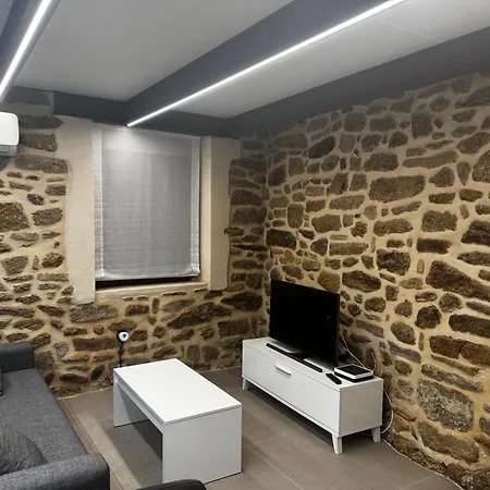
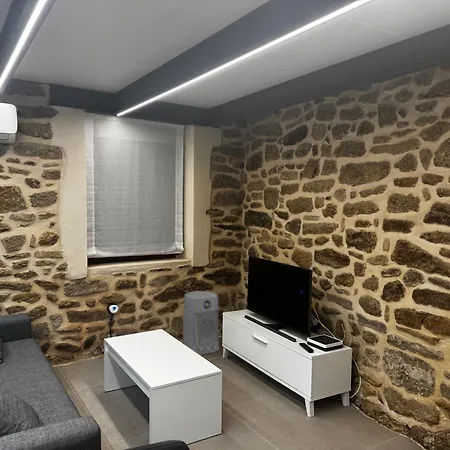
+ air purifier [182,290,220,356]
